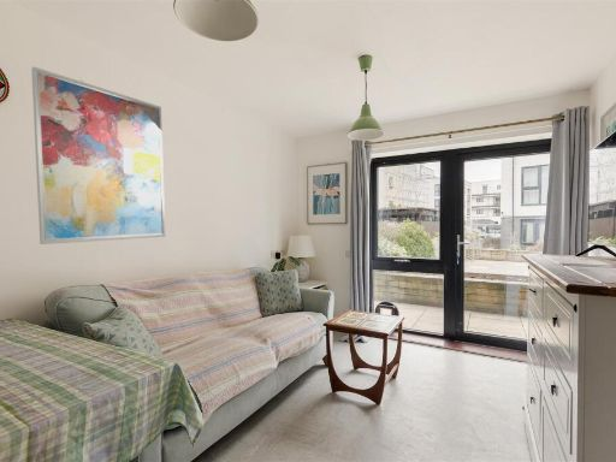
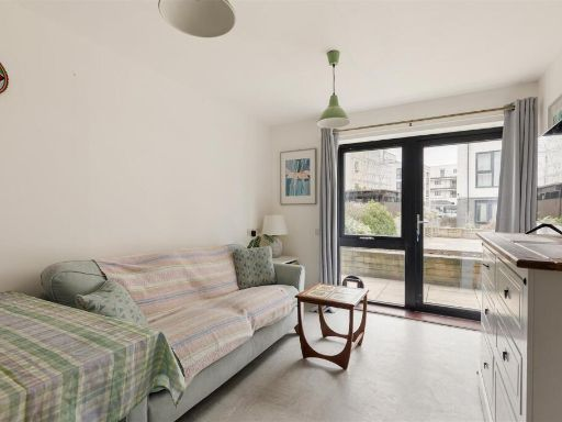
- wall art [30,66,166,245]
